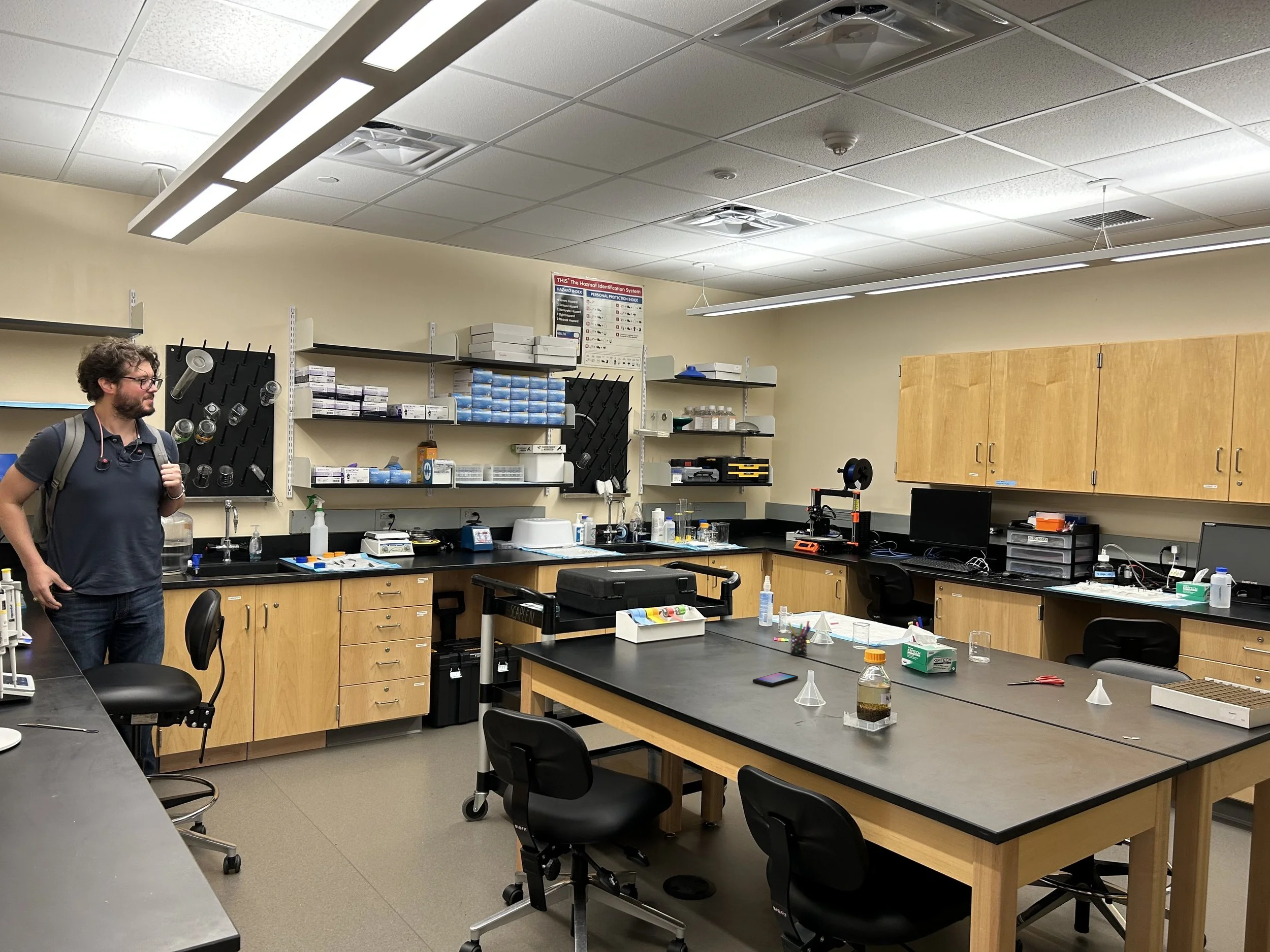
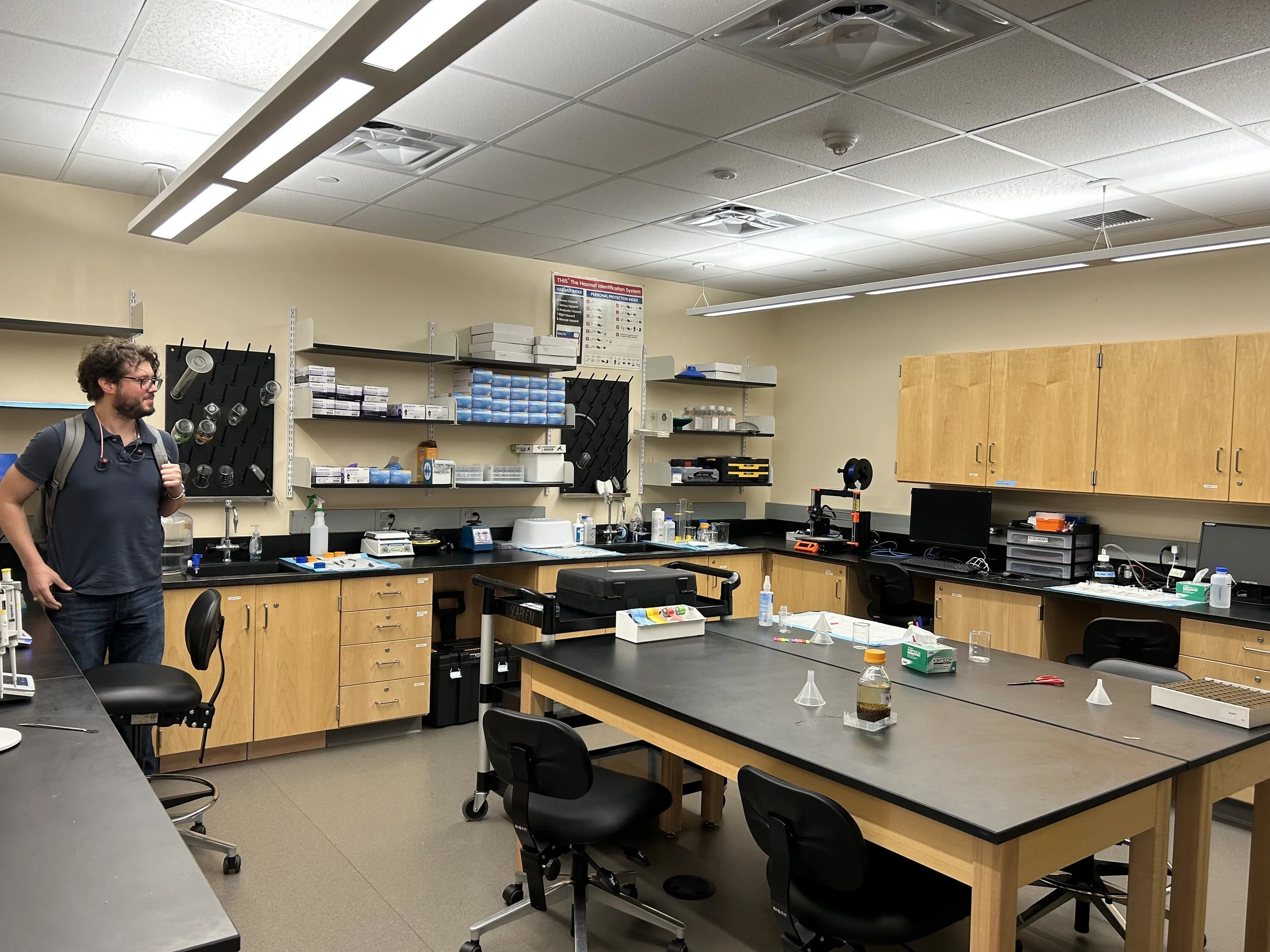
- smartphone [752,672,799,687]
- pen holder [787,620,812,656]
